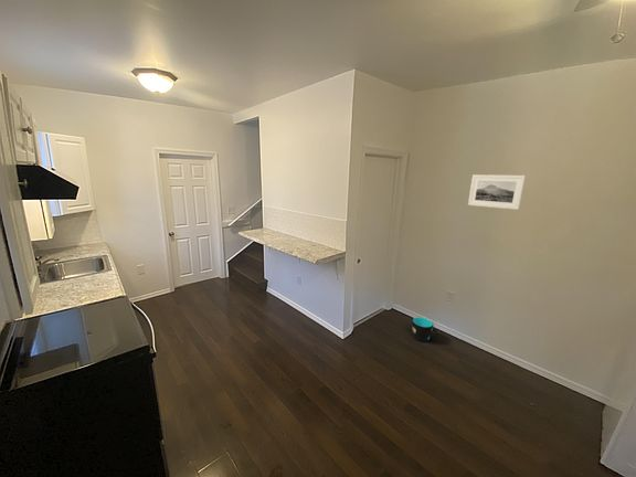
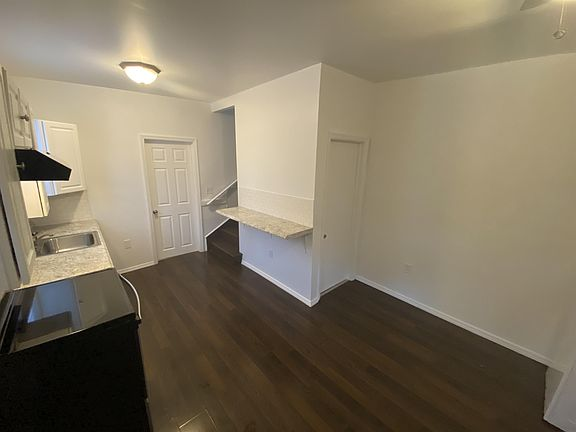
- cup sleeve [411,316,438,343]
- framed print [467,173,527,211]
